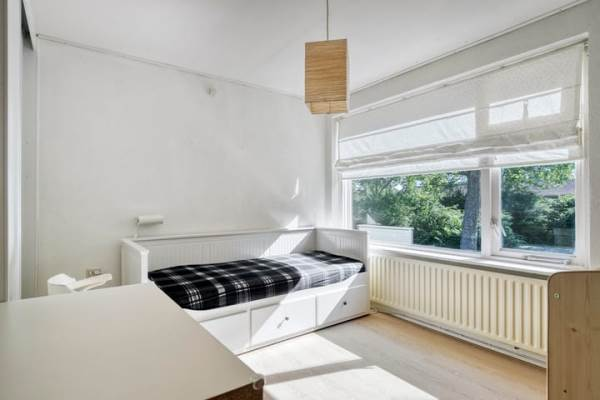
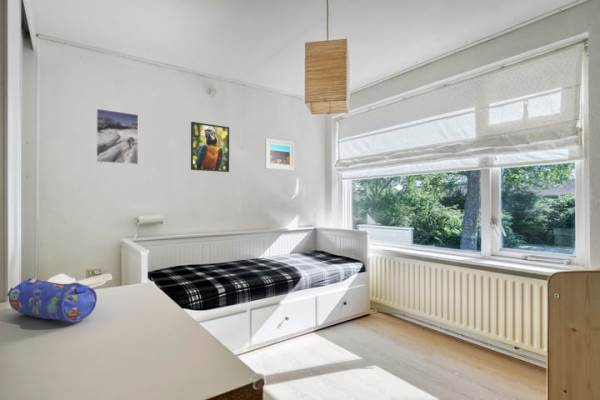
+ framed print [264,137,295,171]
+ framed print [190,121,230,173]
+ pencil case [5,276,98,323]
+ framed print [95,108,139,166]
